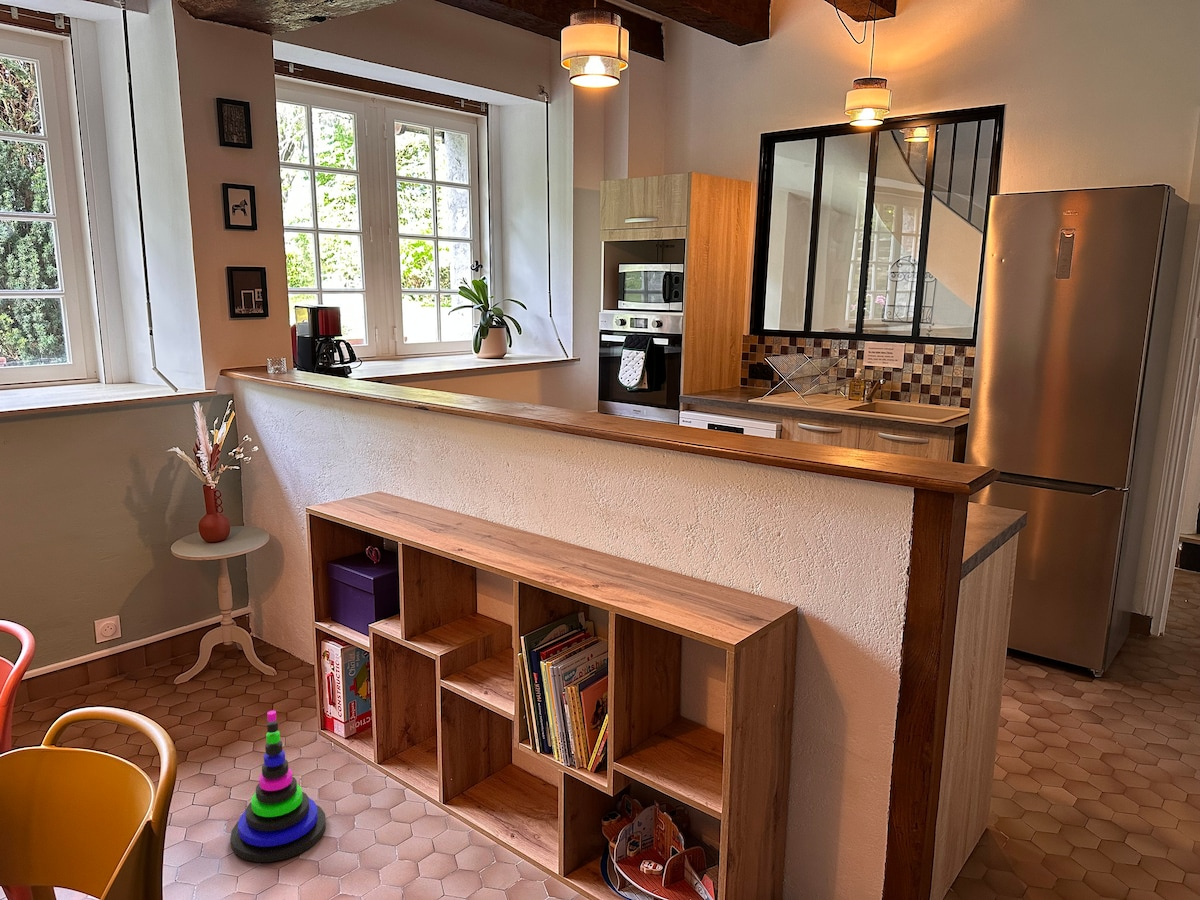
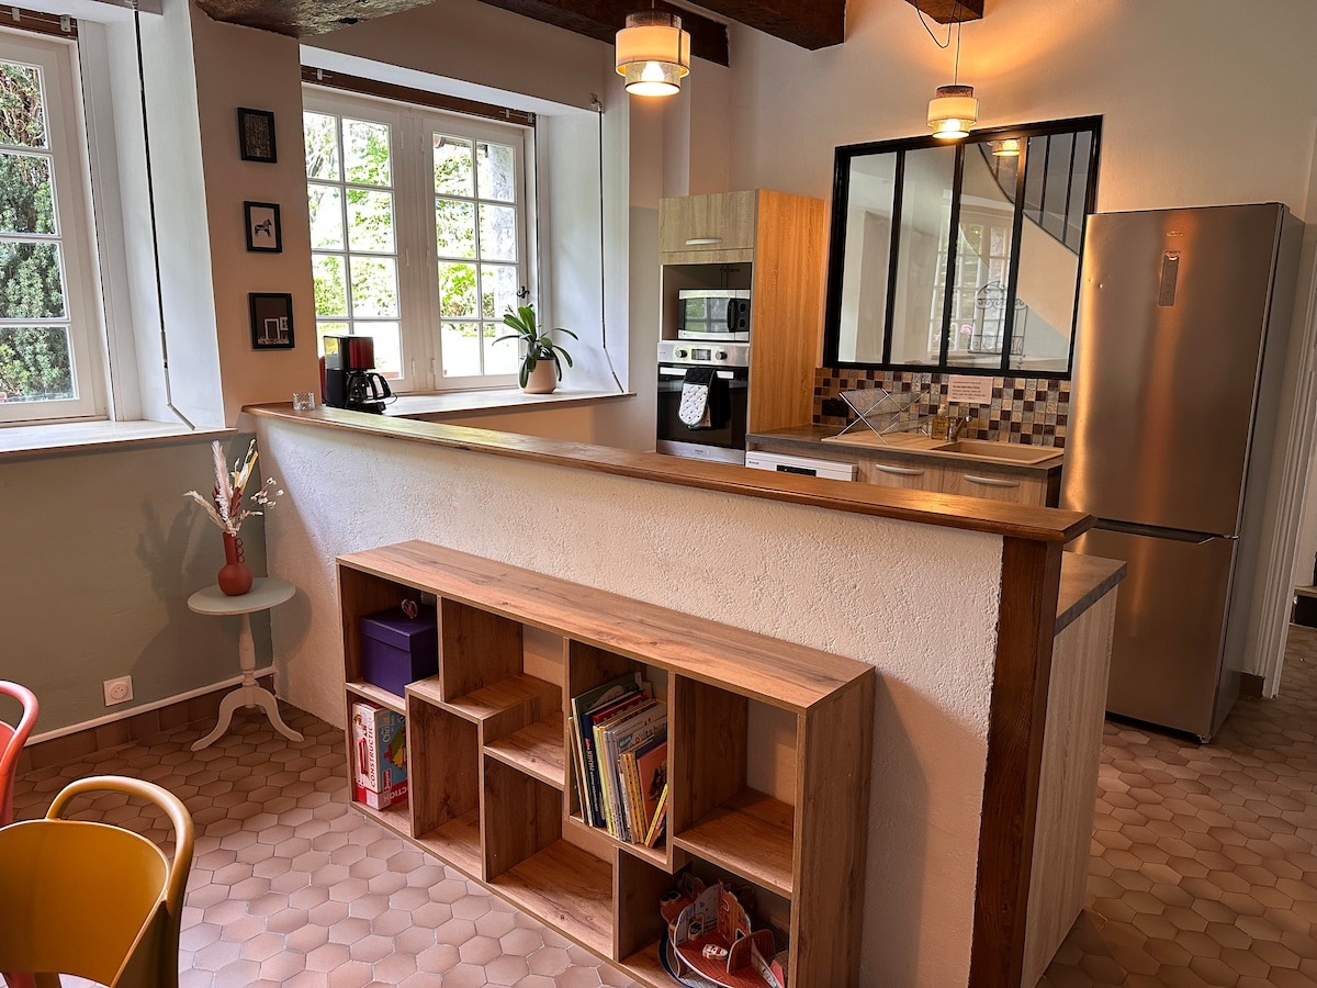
- stacking toy [230,710,327,863]
